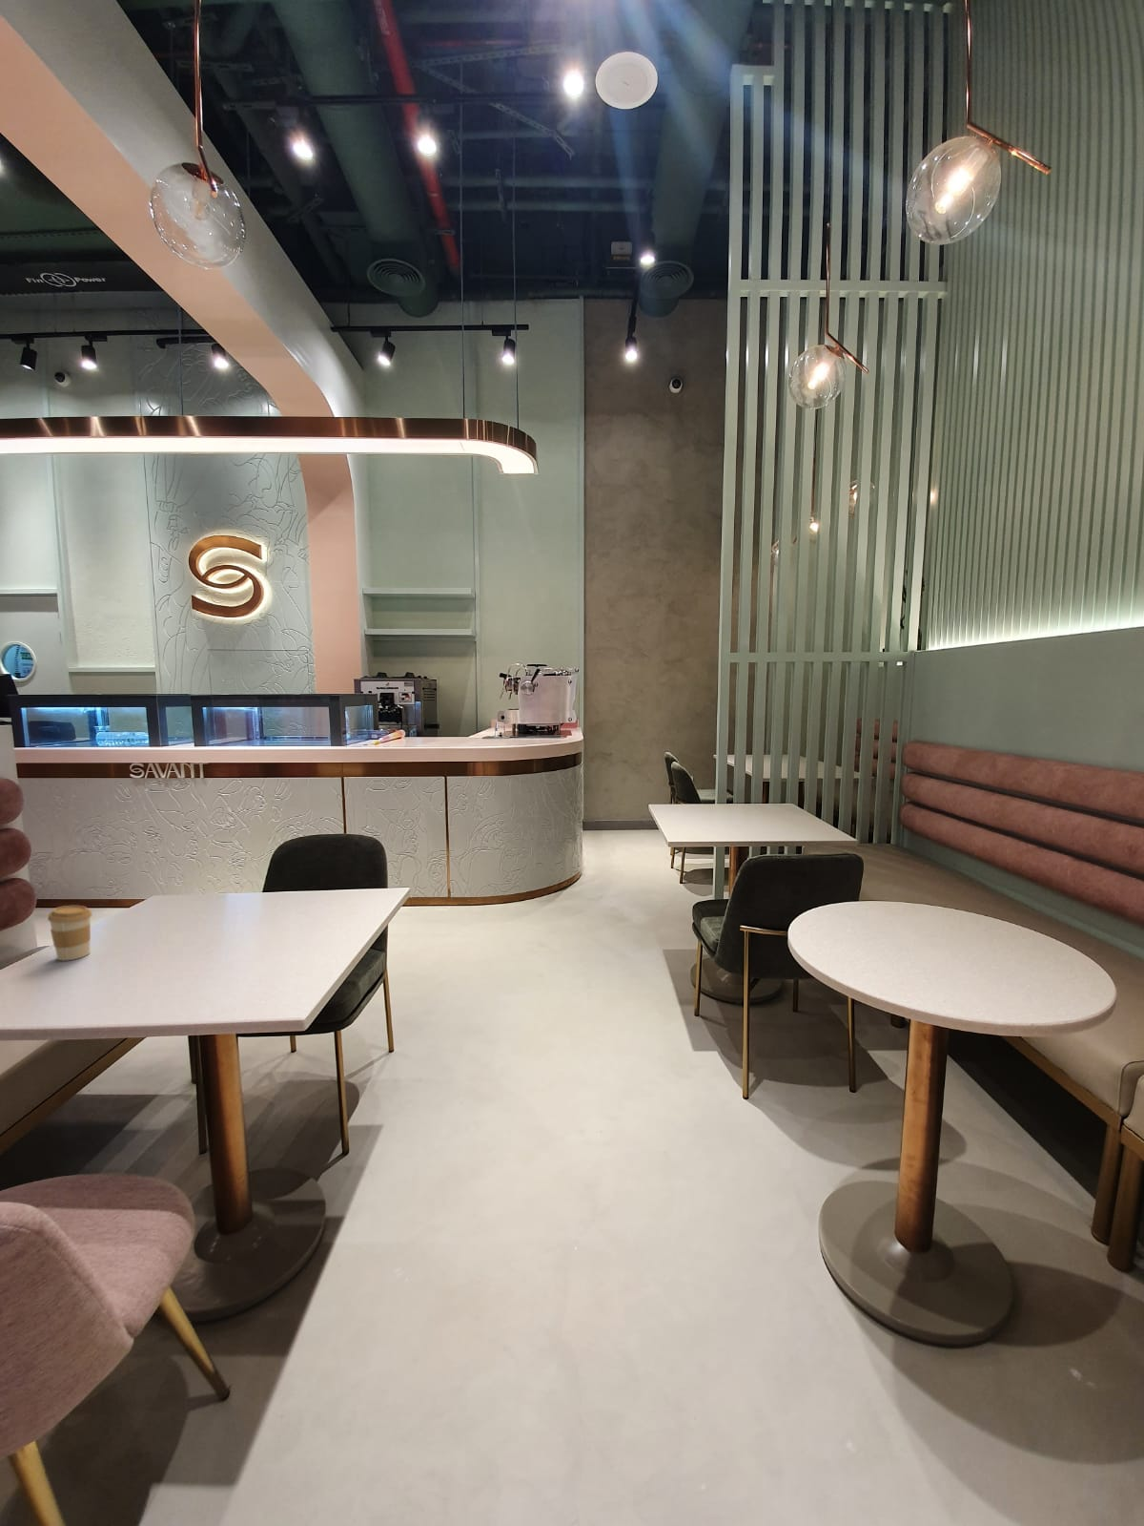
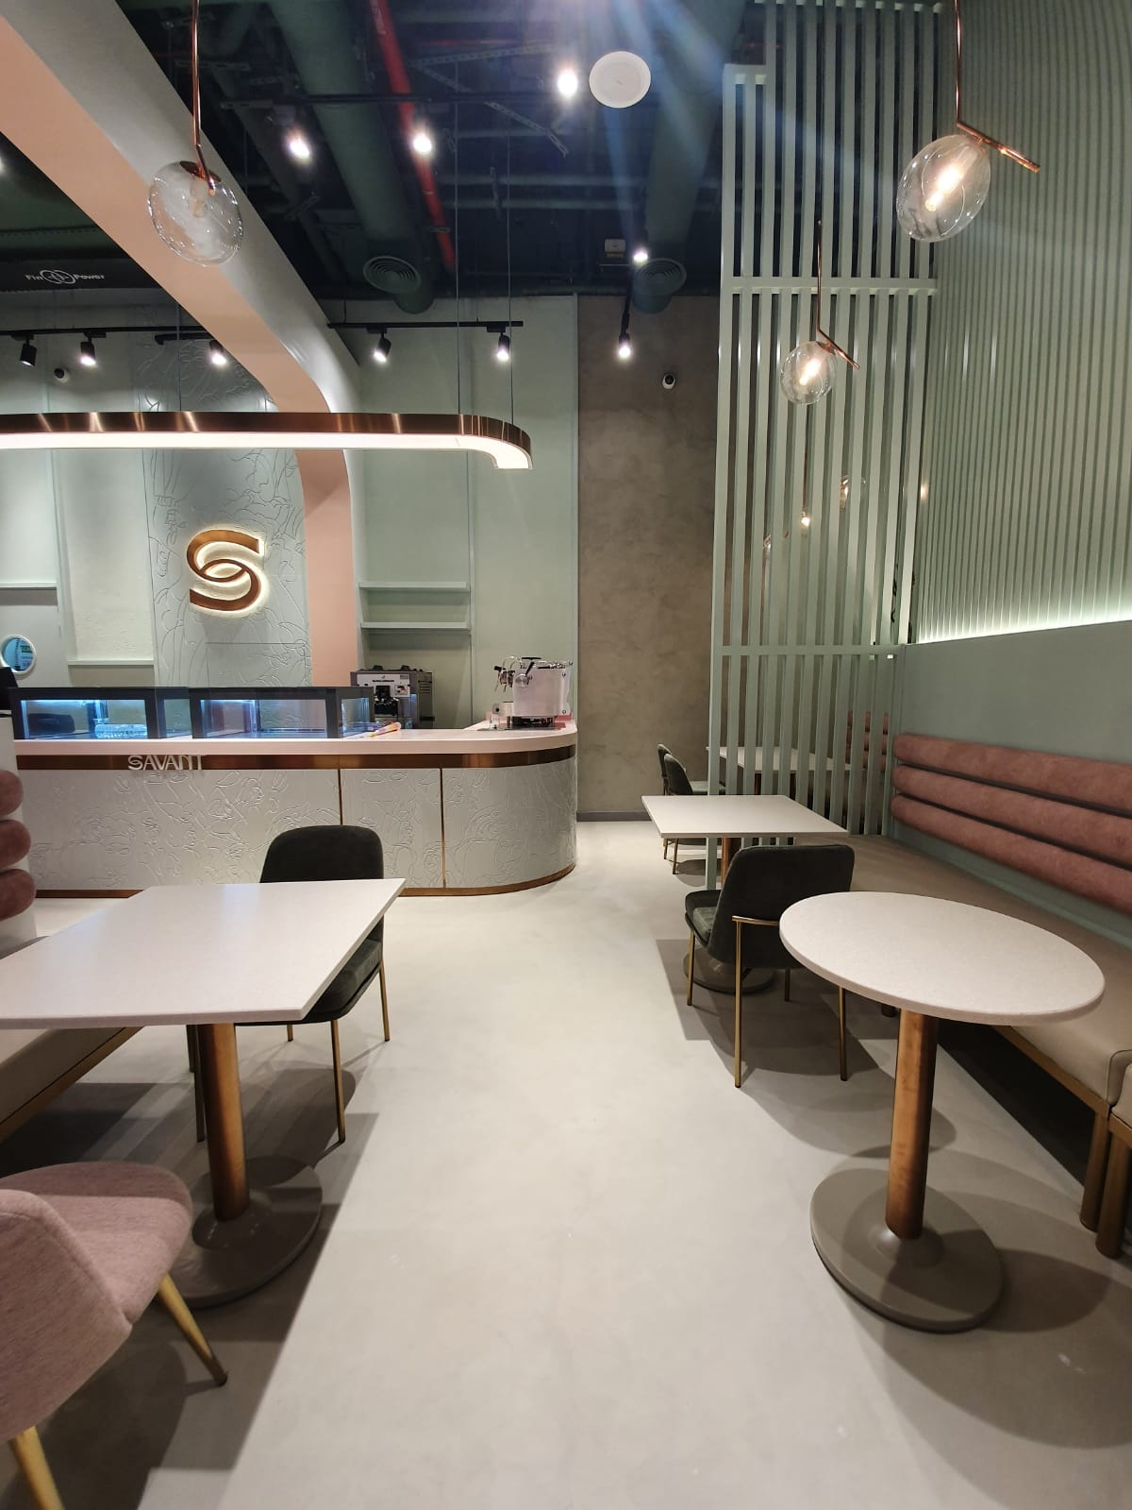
- coffee cup [47,904,94,962]
